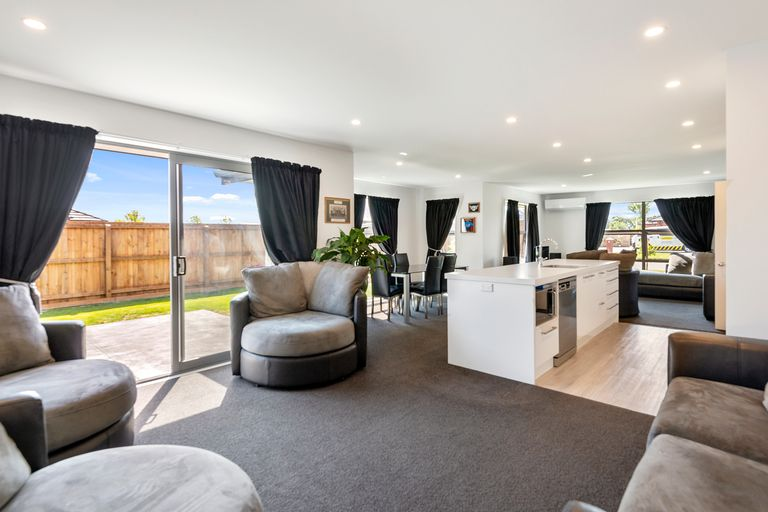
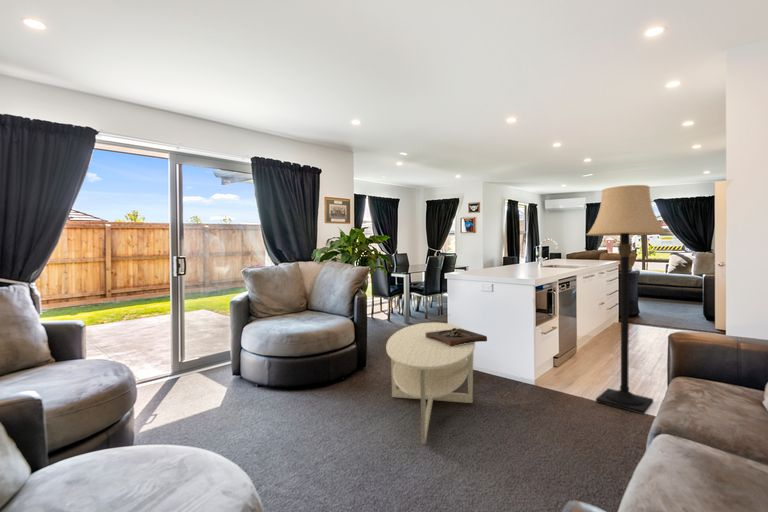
+ wooden tray [426,327,488,347]
+ coffee table [385,321,476,445]
+ lamp [585,184,668,415]
